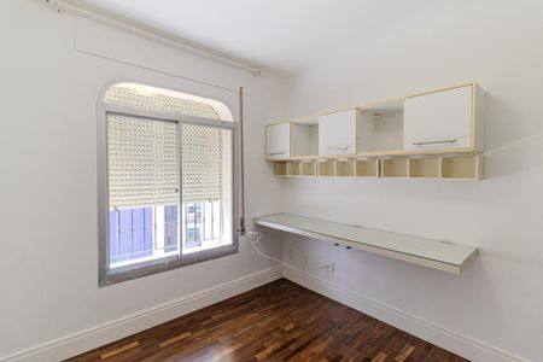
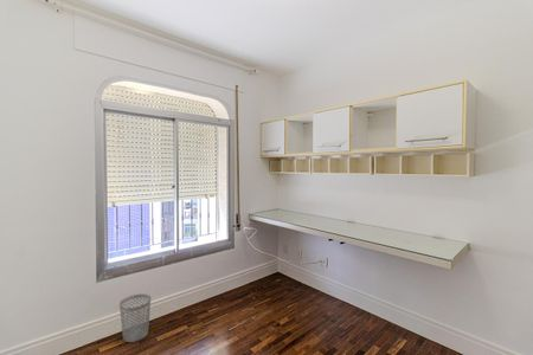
+ wastebasket [118,292,152,343]
